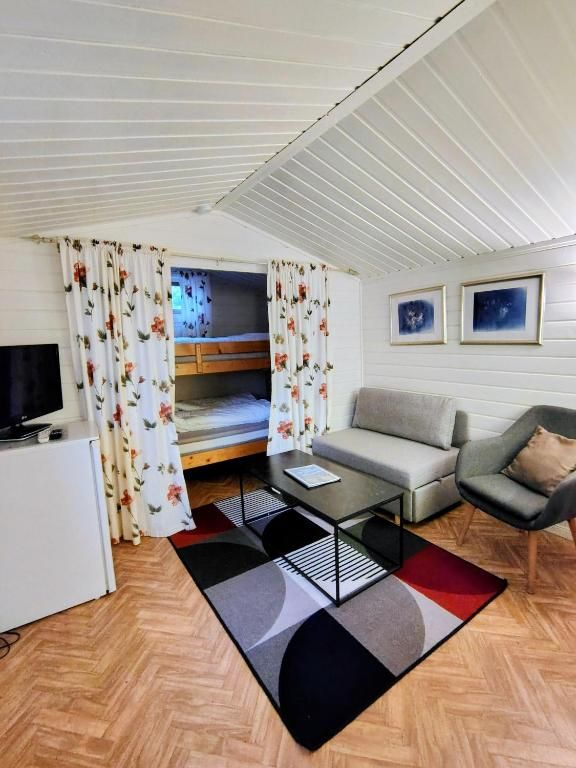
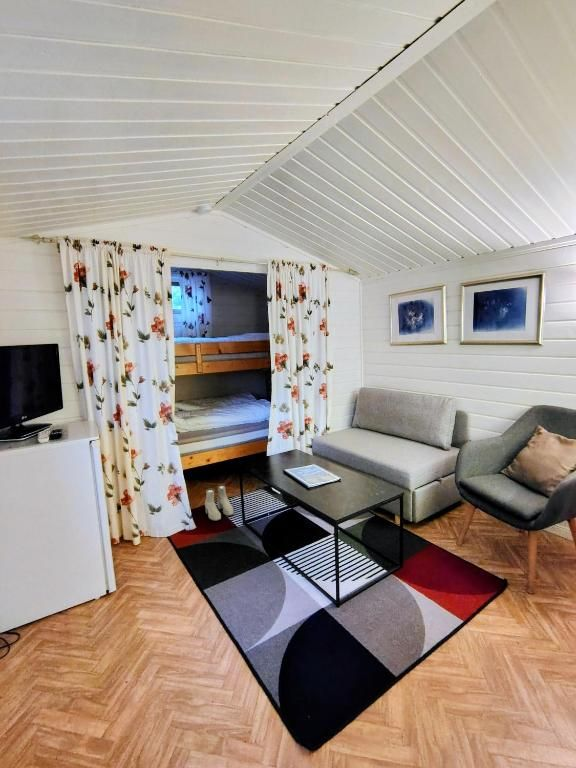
+ boots [204,484,235,522]
